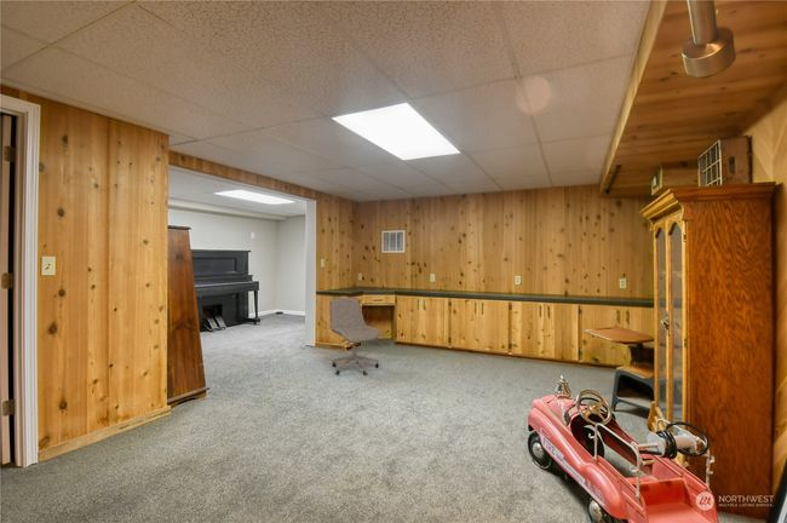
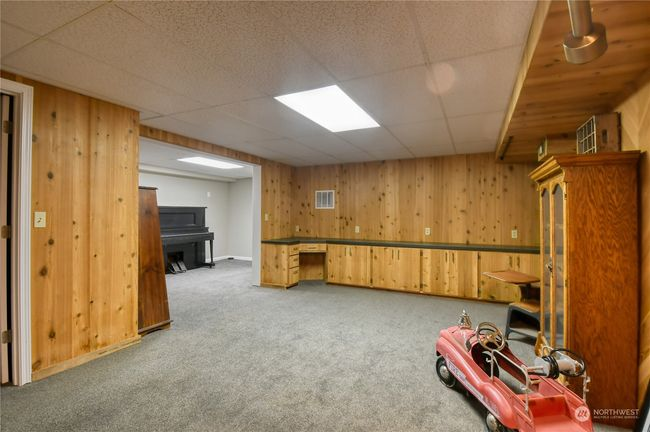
- office chair [329,297,381,375]
